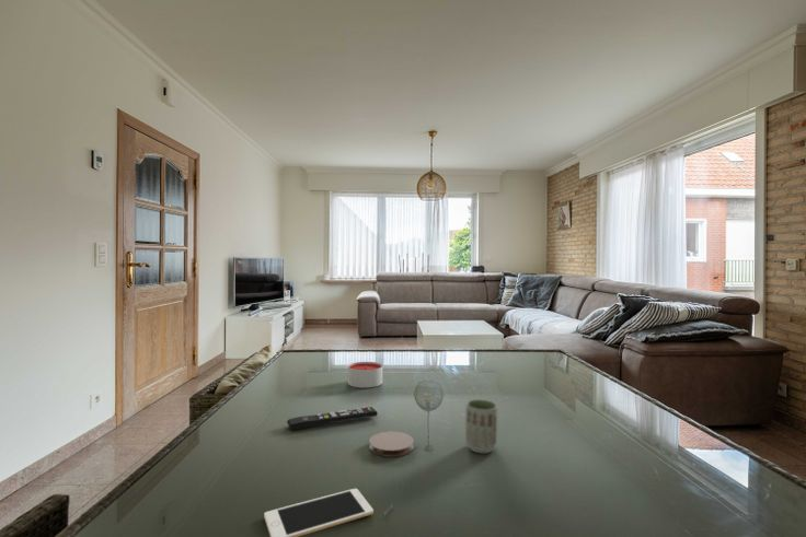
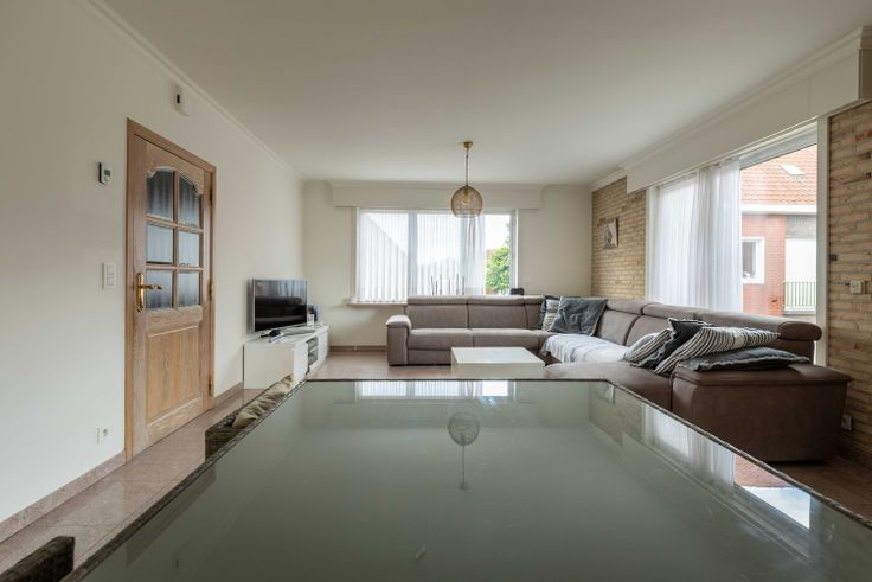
- cup [464,398,498,455]
- candle [347,361,383,389]
- coaster [368,431,415,458]
- cell phone [263,488,375,537]
- remote control [286,406,379,432]
